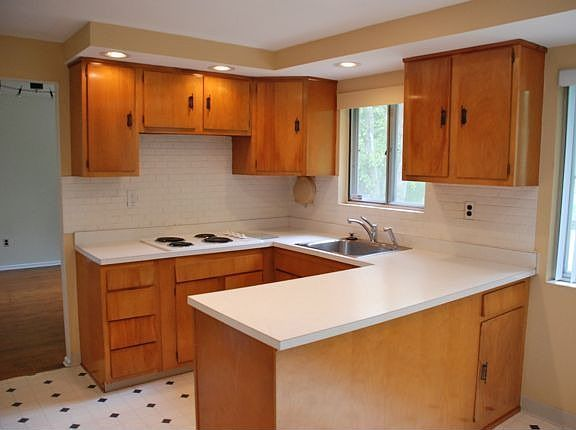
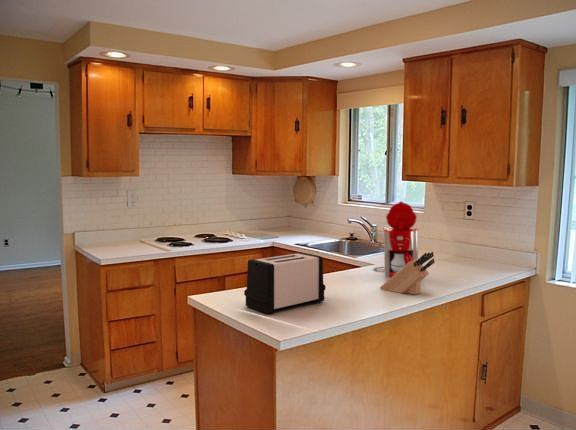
+ coffee maker [373,200,419,278]
+ knife block [379,251,436,296]
+ toaster [243,252,326,315]
